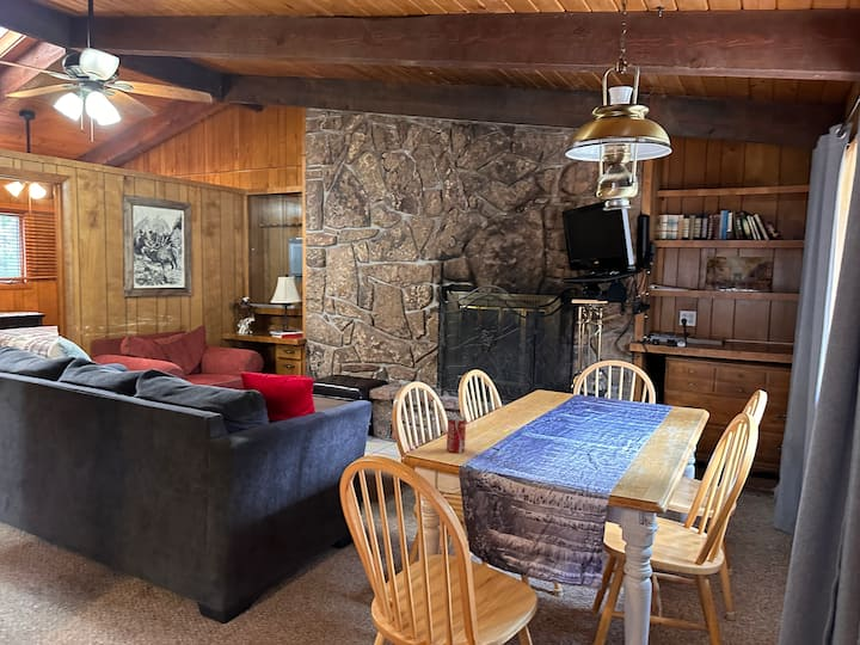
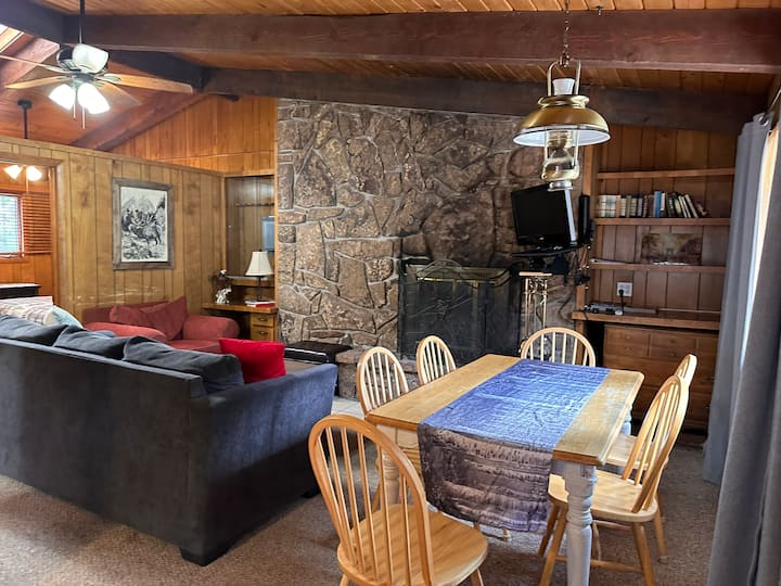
- beverage can [446,416,467,454]
